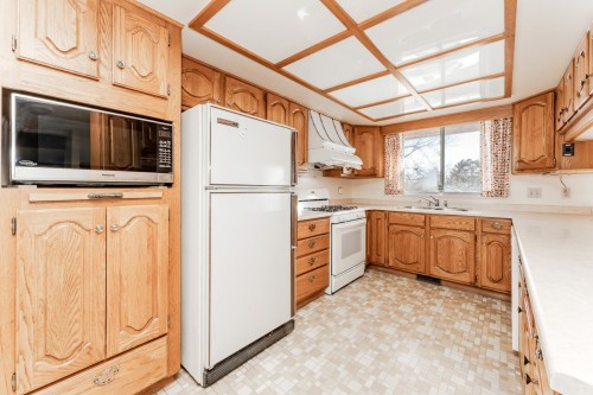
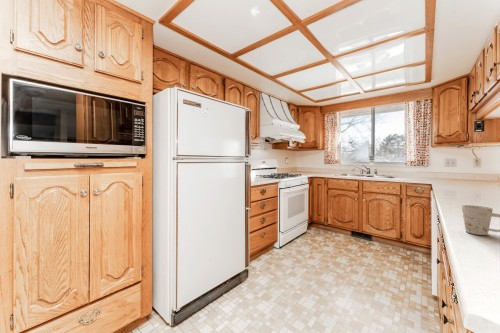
+ mug [461,204,500,236]
